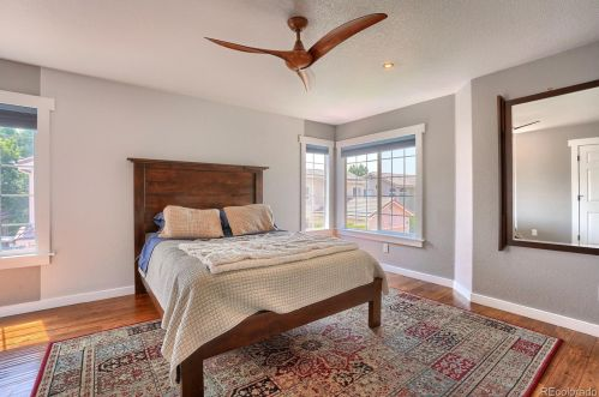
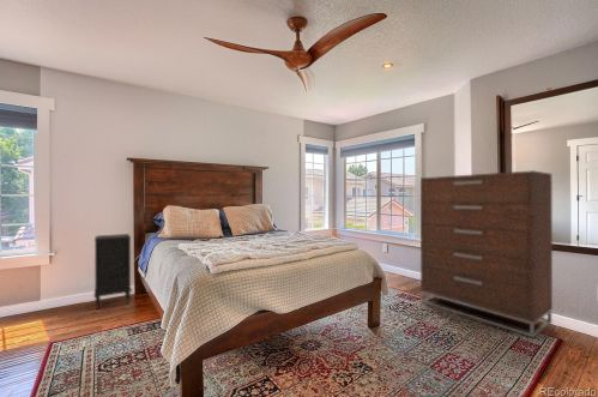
+ nightstand [92,233,133,311]
+ dresser [419,169,554,338]
